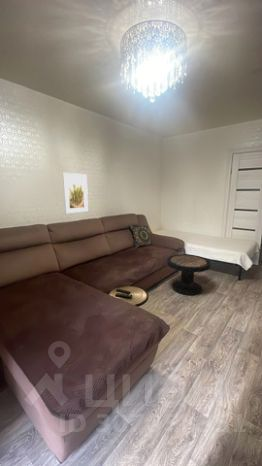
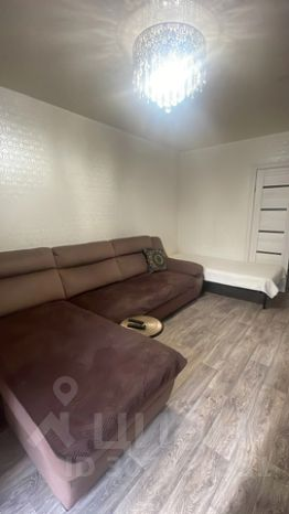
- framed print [62,172,89,215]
- side table [166,253,212,296]
